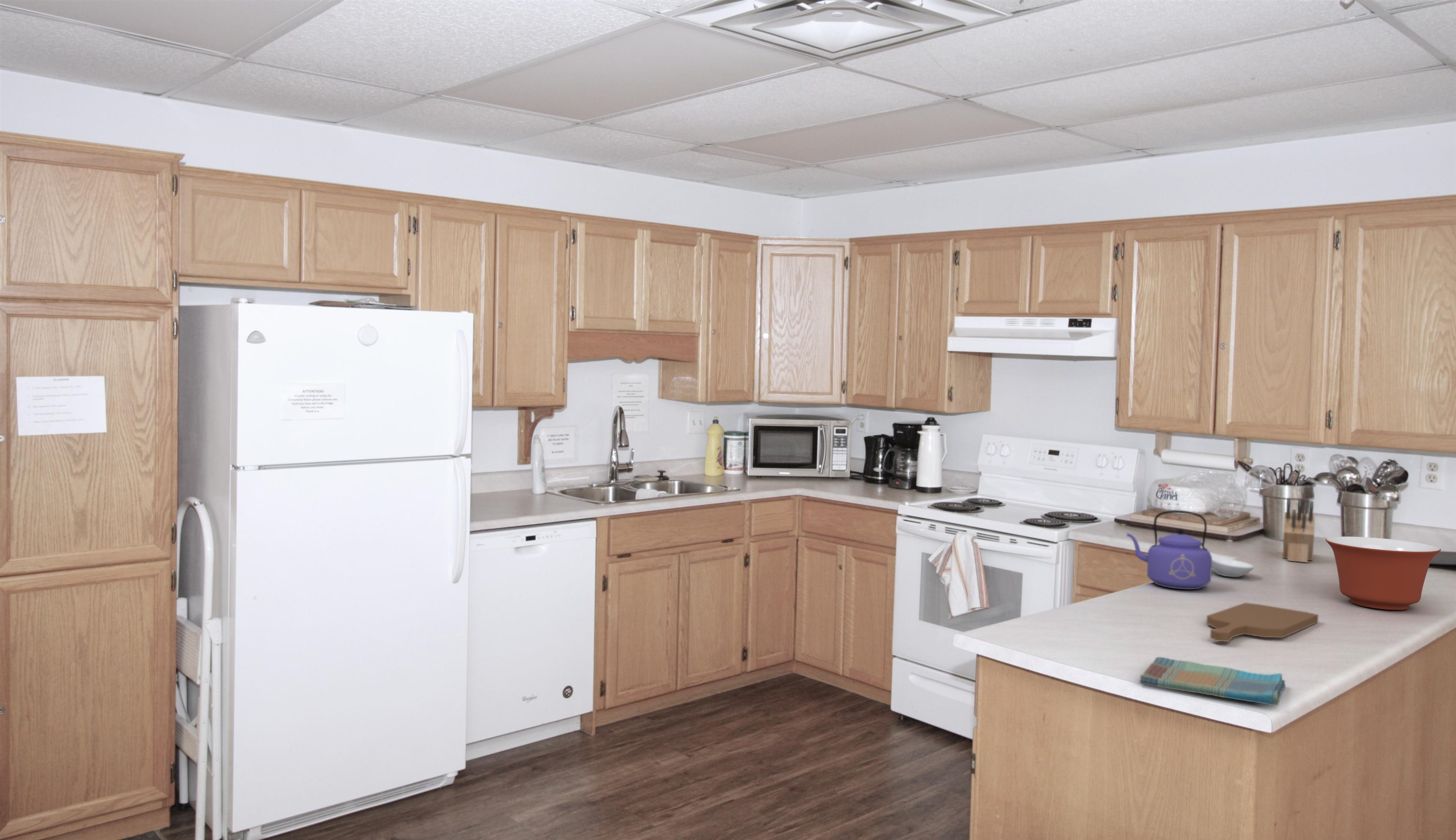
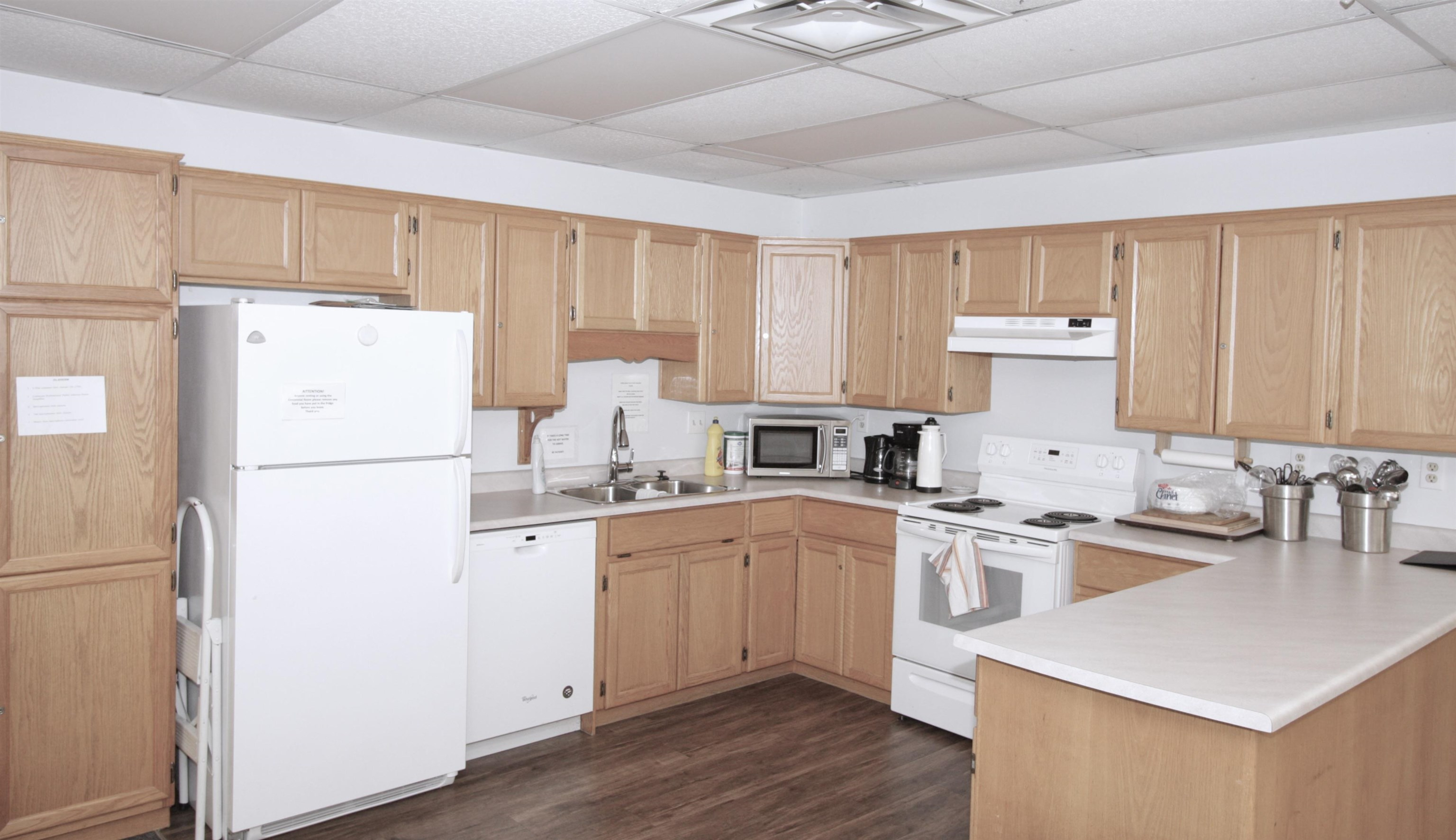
- kettle [1126,510,1212,590]
- mixing bowl [1325,536,1441,611]
- spoon rest [1209,551,1255,577]
- cutting board [1206,602,1319,642]
- dish towel [1139,657,1286,706]
- knife block [1282,498,1315,563]
